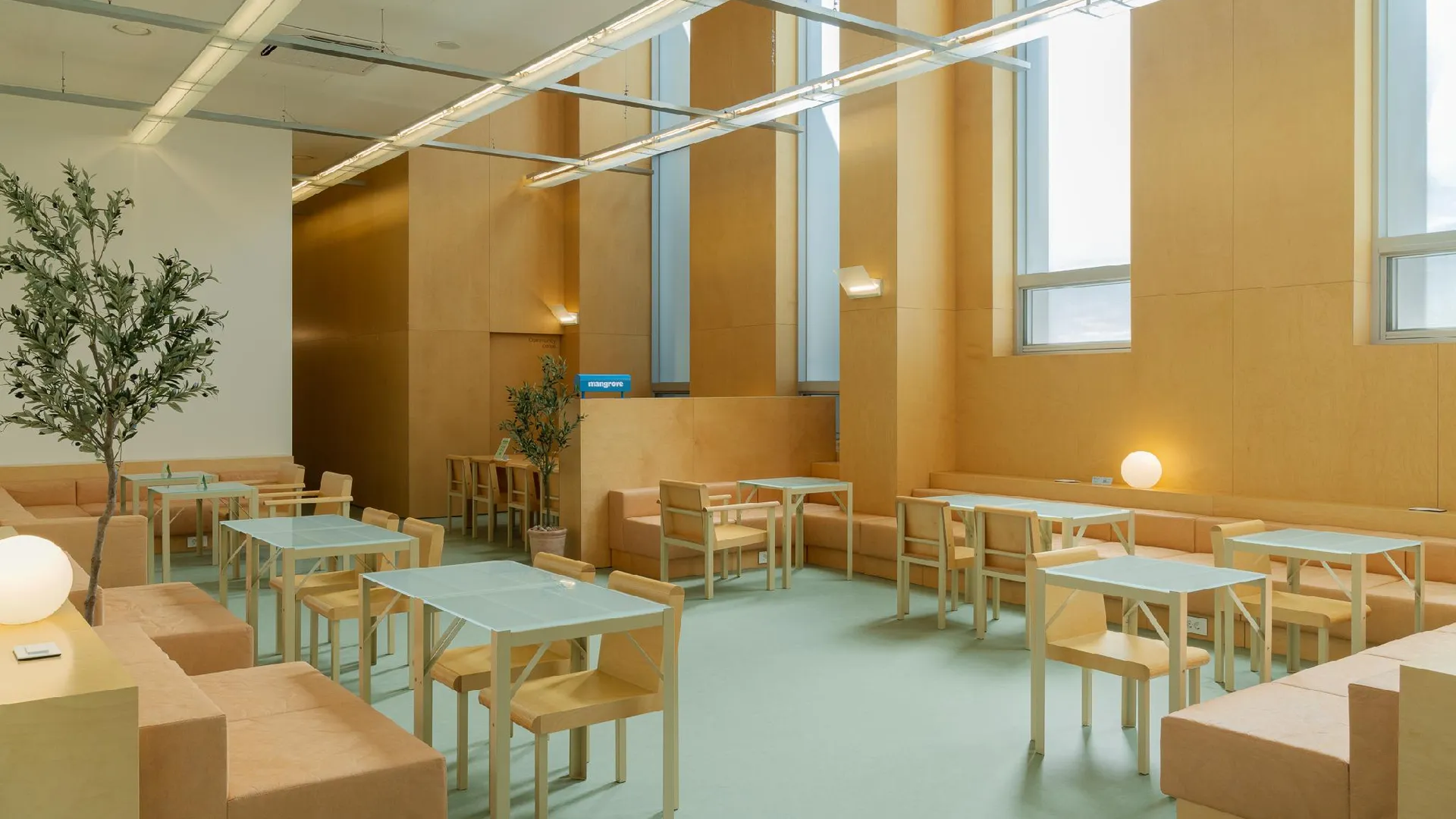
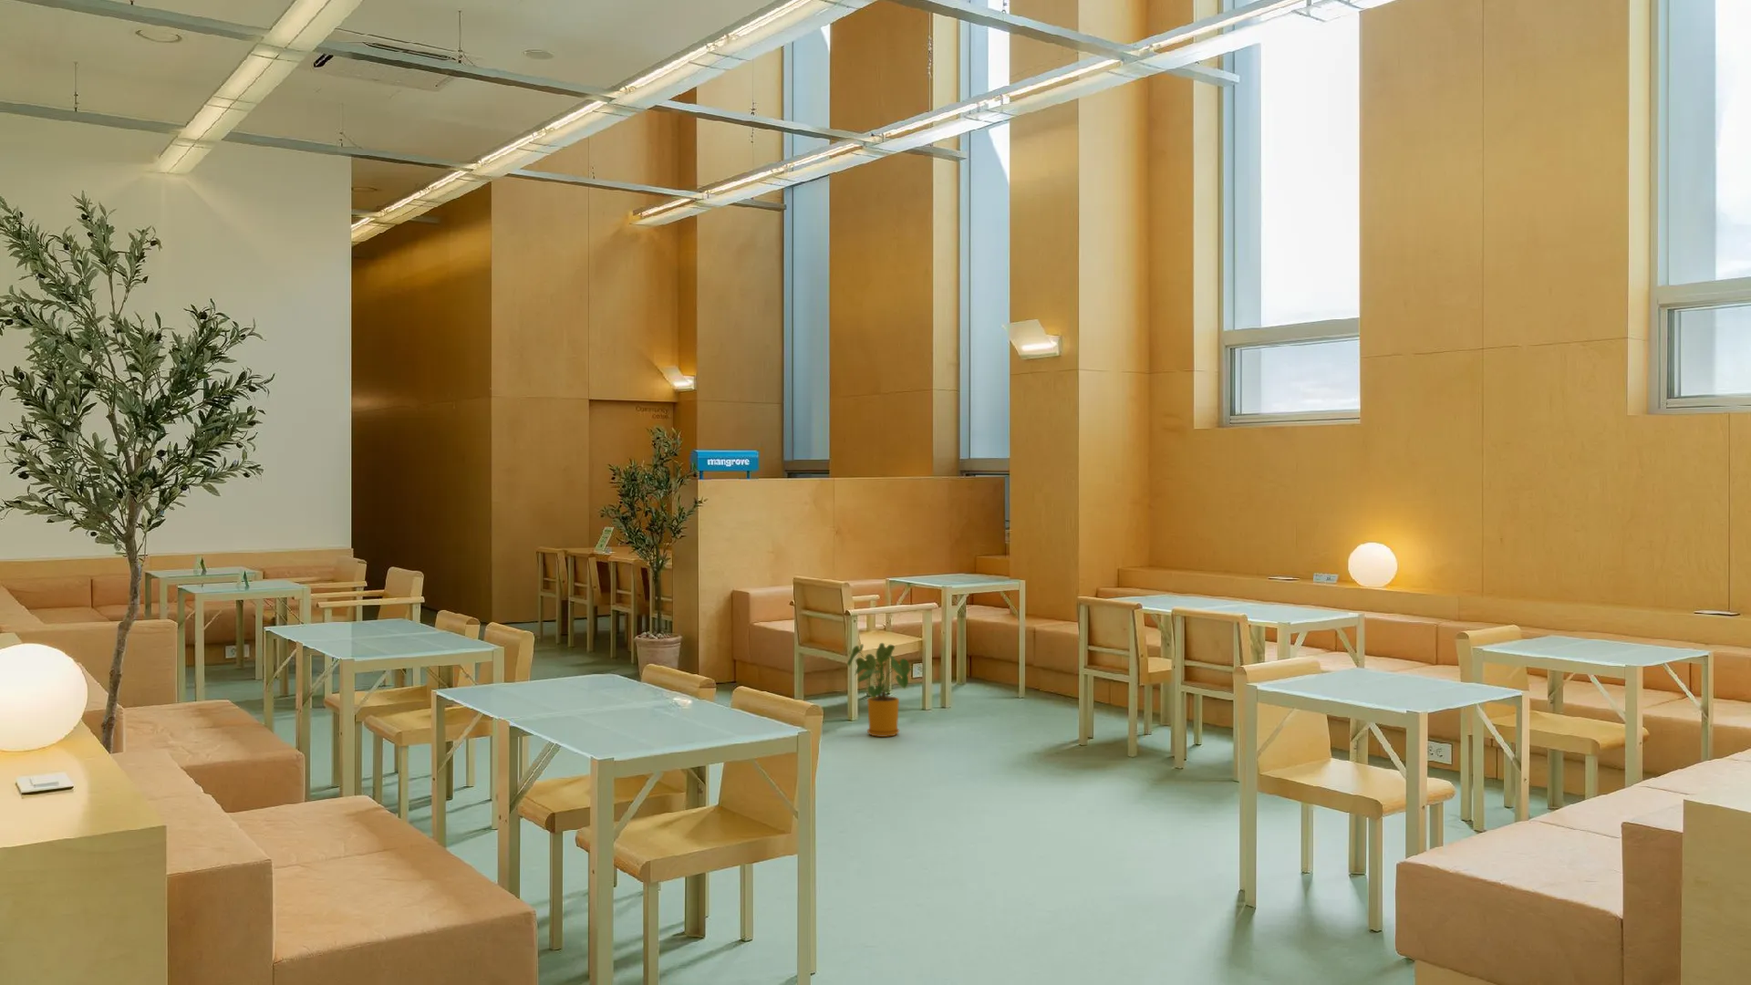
+ house plant [847,642,915,737]
